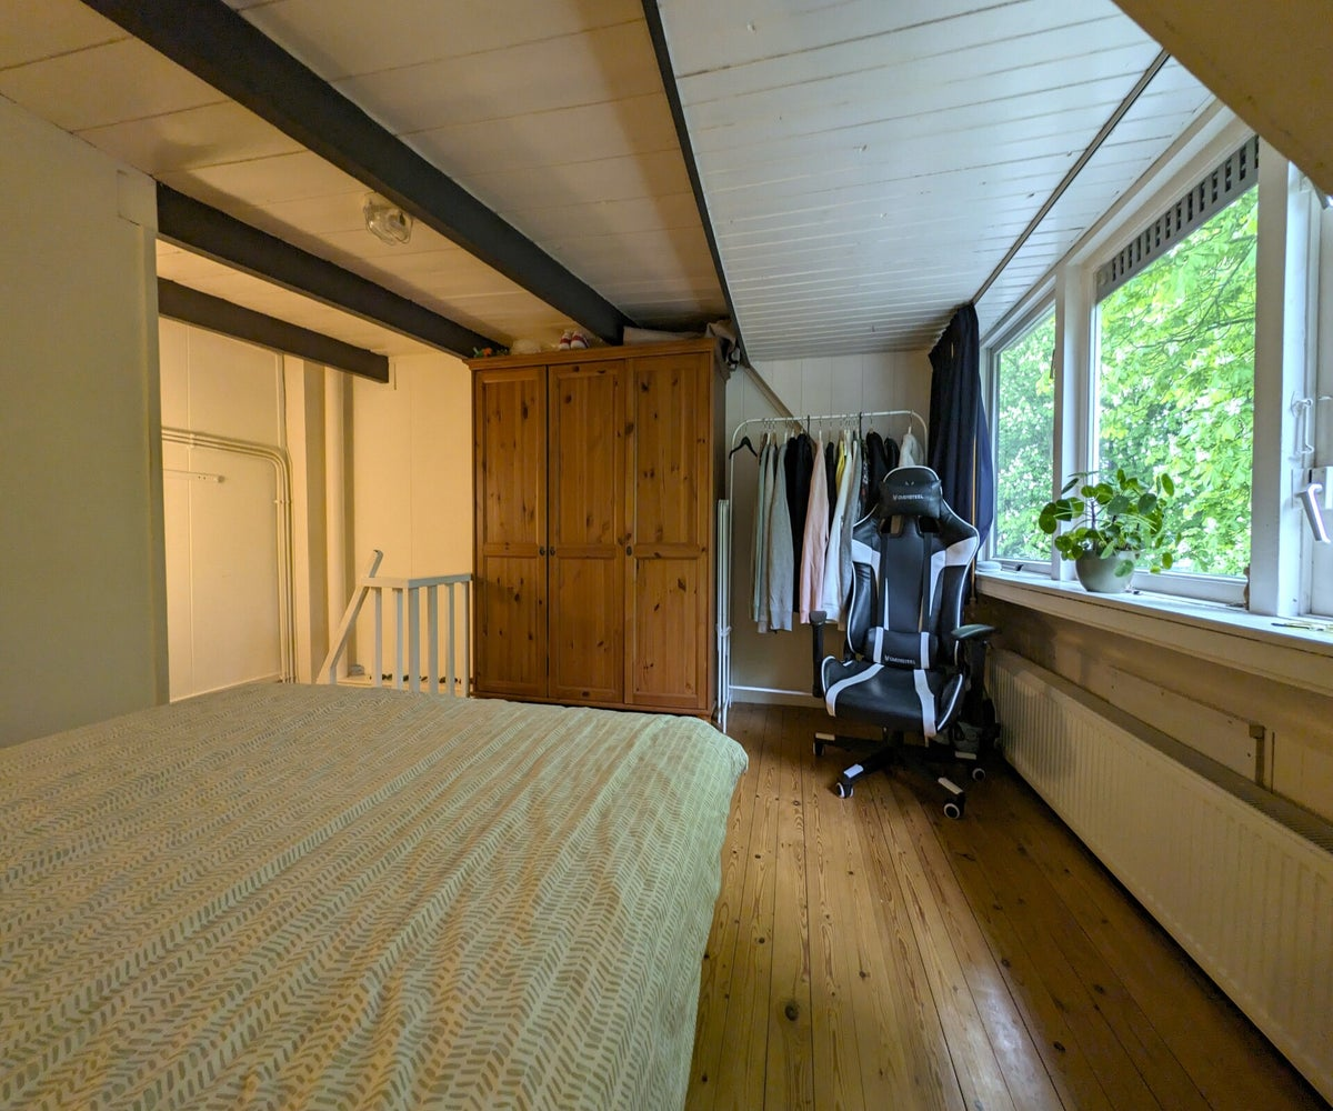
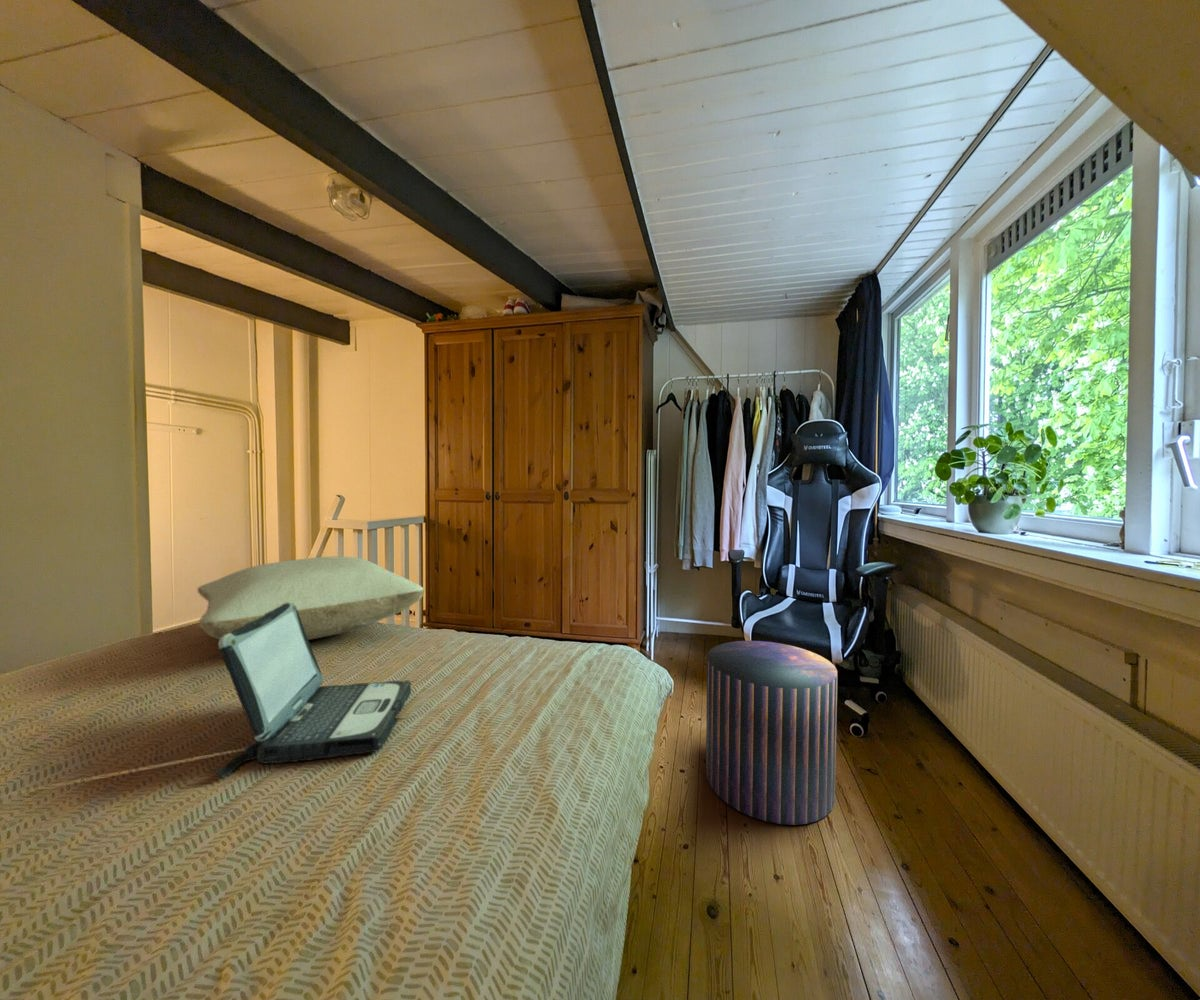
+ laptop [214,602,412,779]
+ pillow [195,556,426,641]
+ stool [705,640,838,826]
